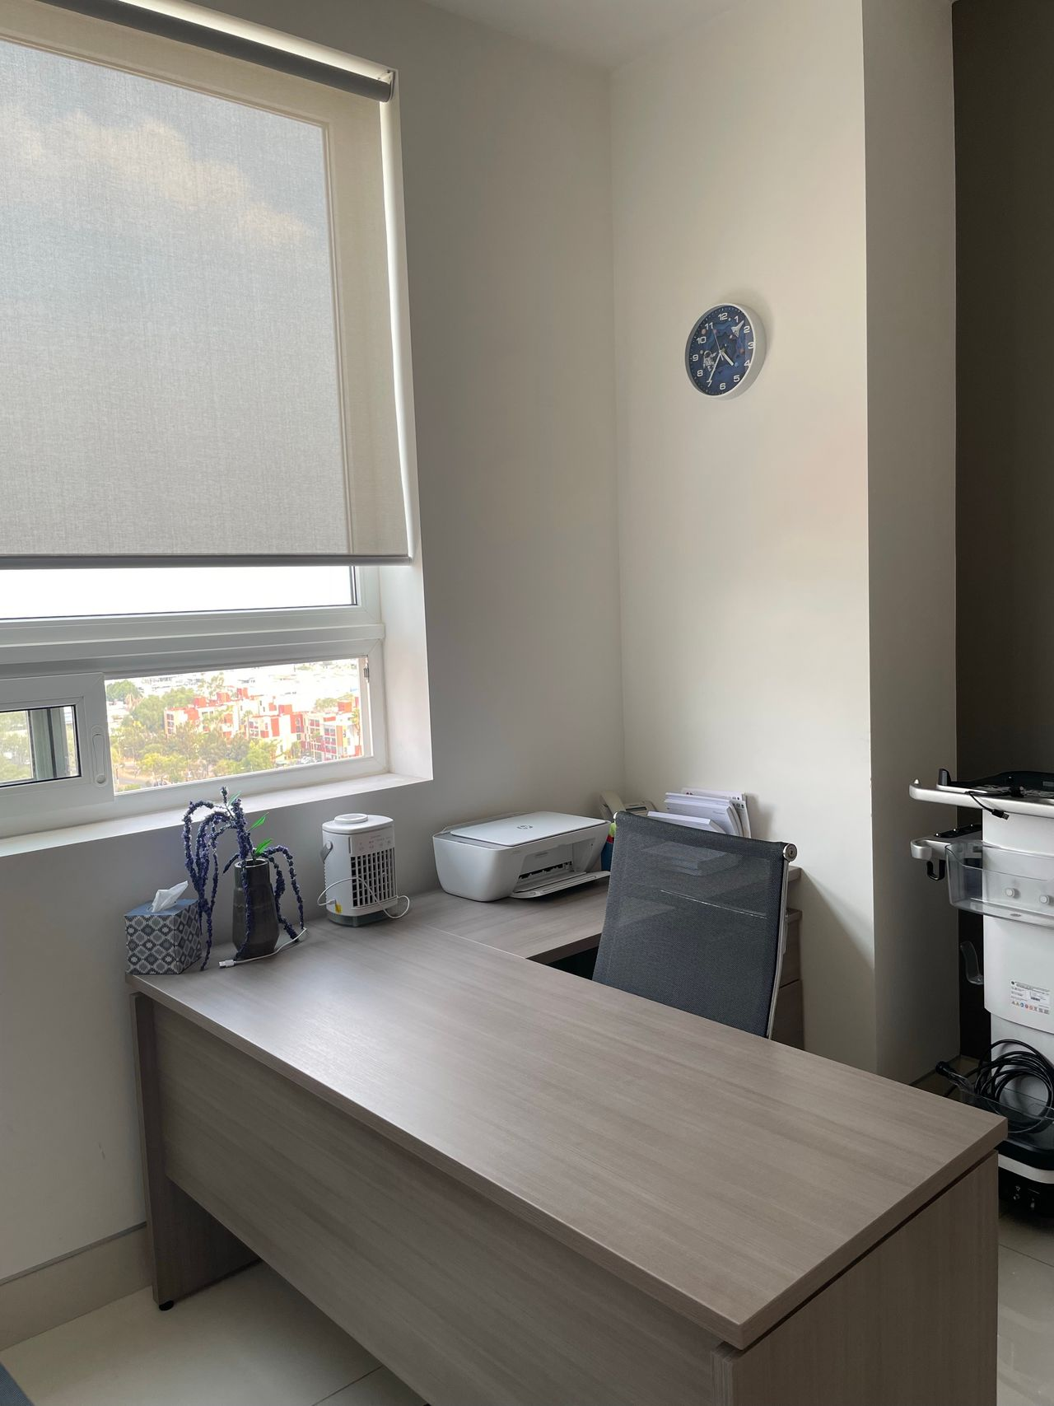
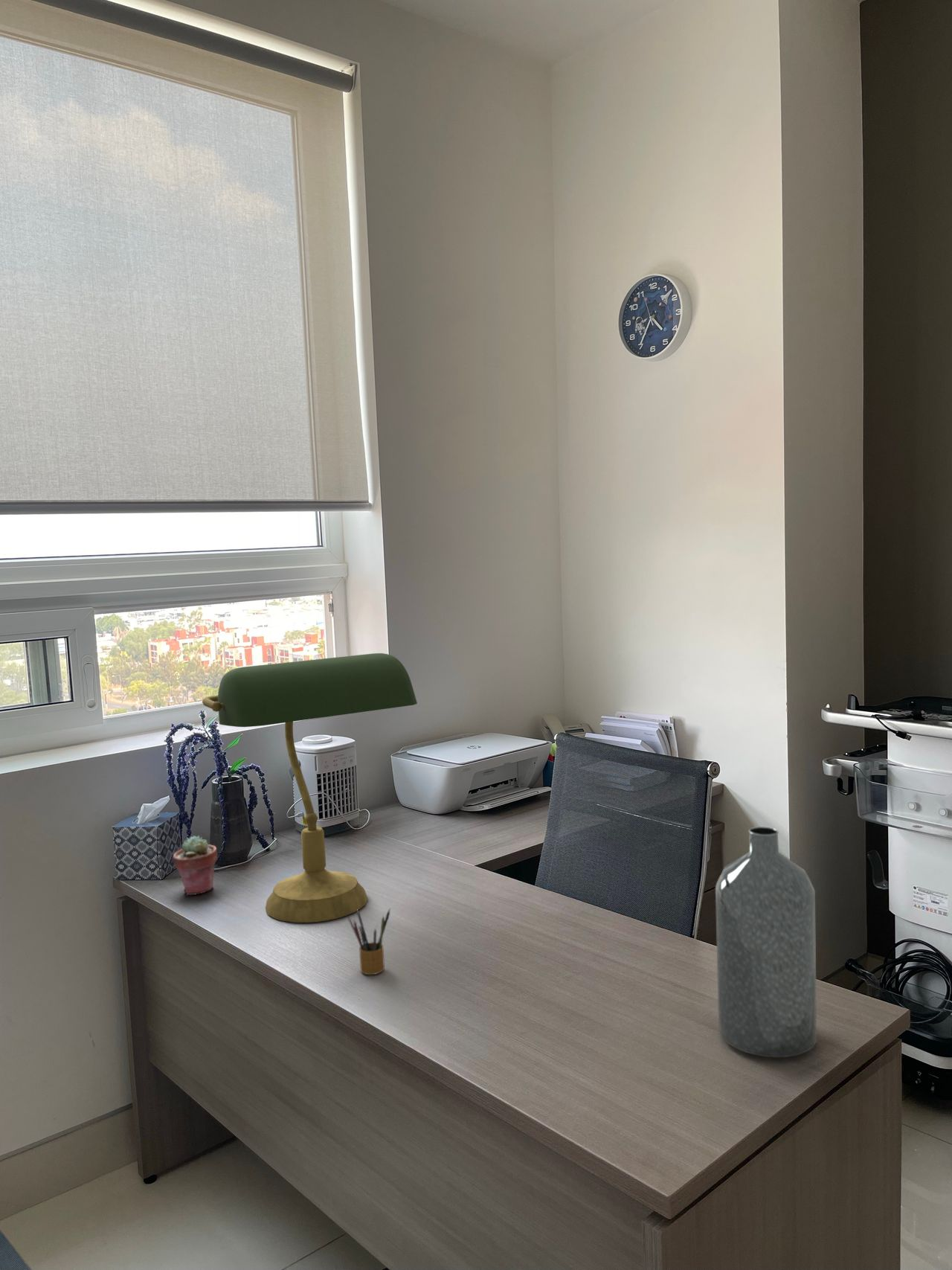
+ desk lamp [202,652,418,923]
+ potted succulent [172,835,218,896]
+ bottle [715,826,817,1058]
+ pencil box [347,908,390,975]
